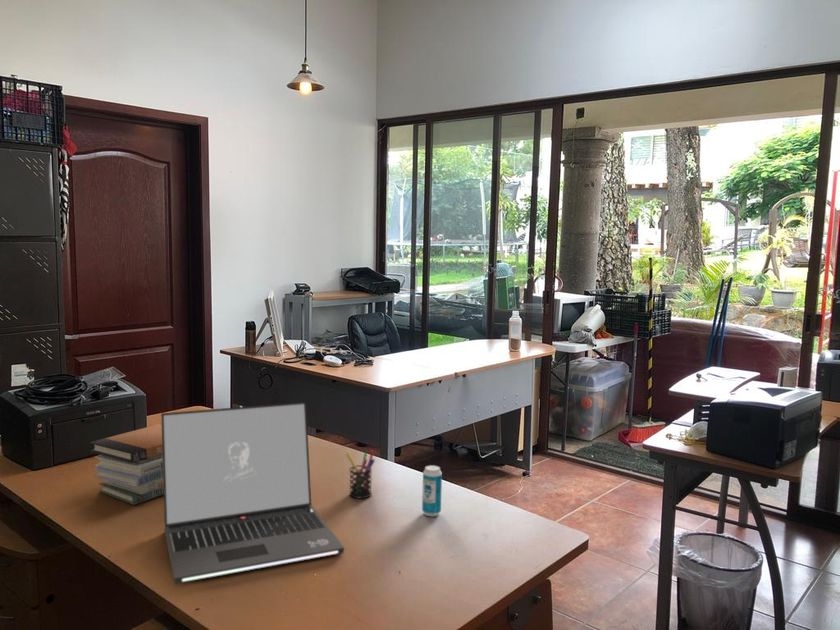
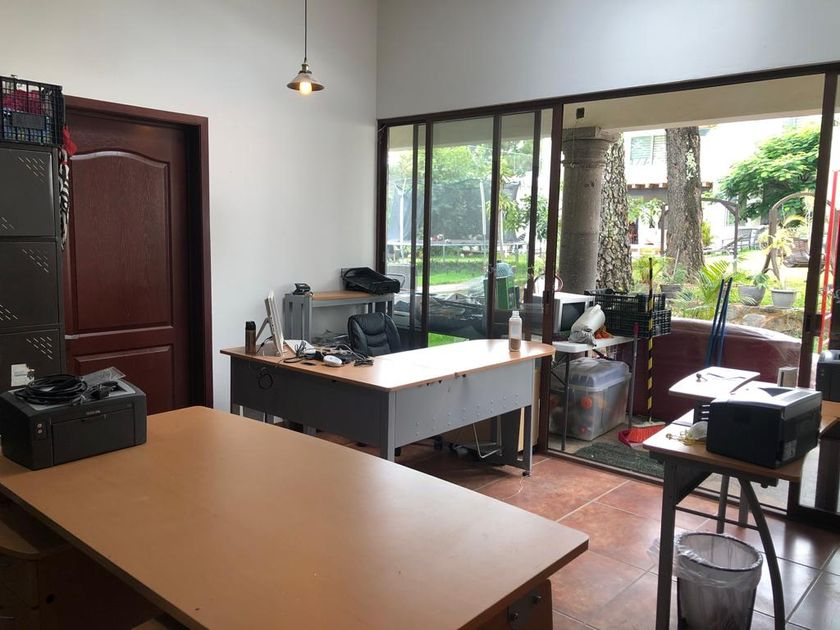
- pen holder [345,449,376,499]
- beverage can [421,464,443,517]
- book stack [89,423,164,506]
- laptop [160,401,345,585]
